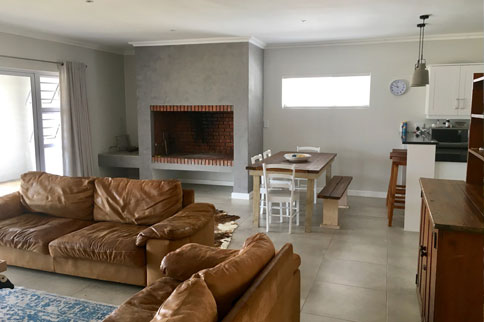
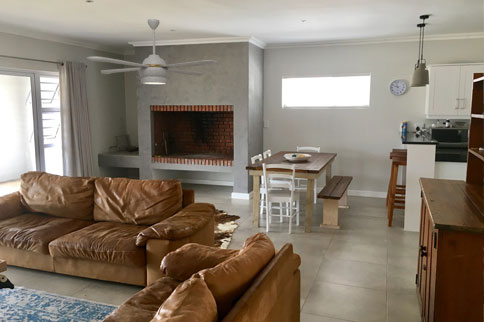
+ ceiling fan [86,18,219,86]
